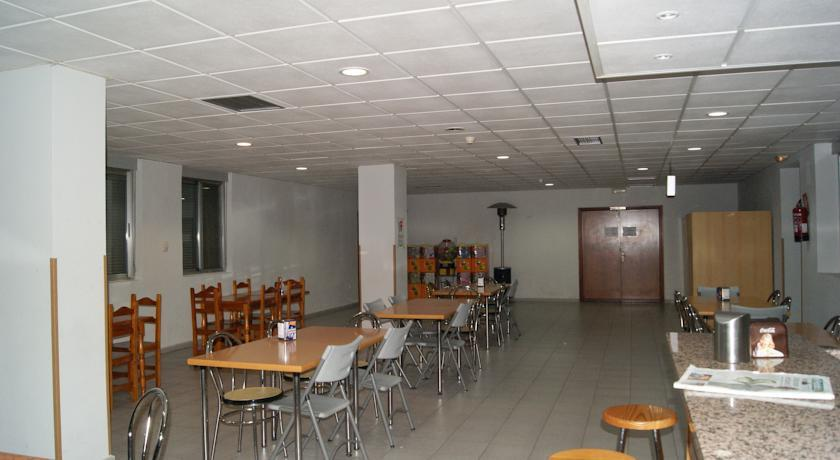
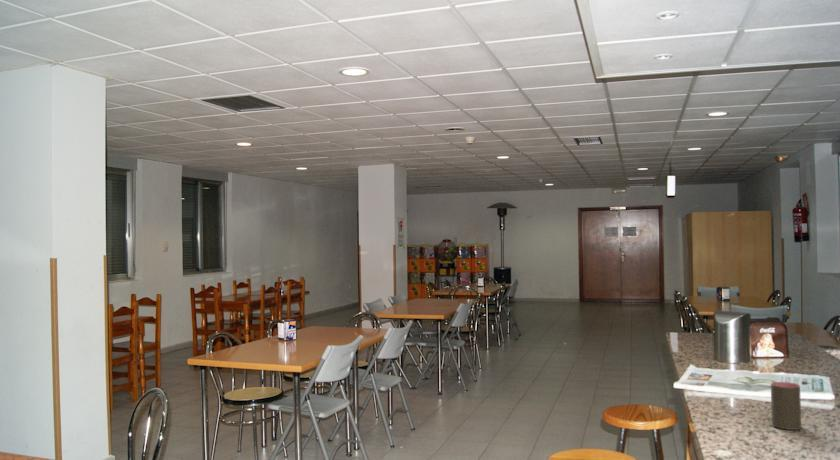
+ cup [770,381,802,431]
